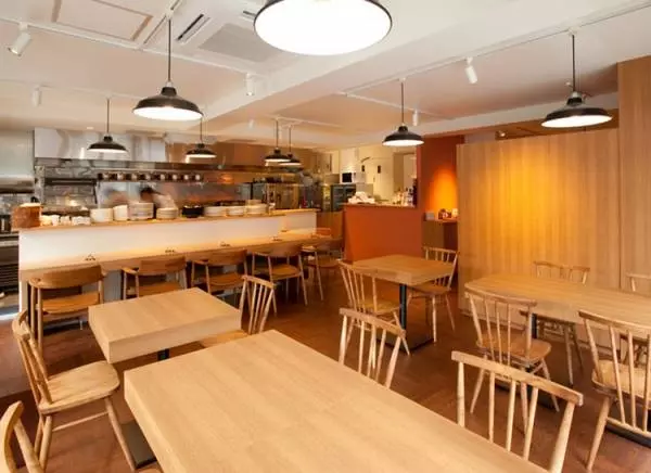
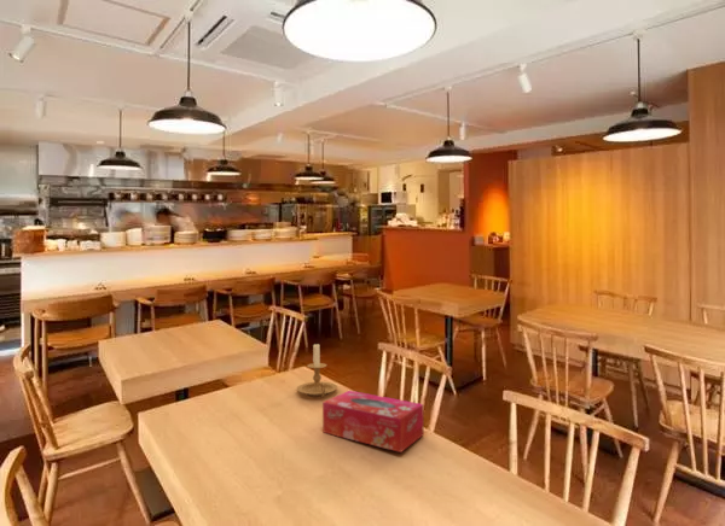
+ candle holder [296,343,338,398]
+ tissue box [321,390,425,454]
